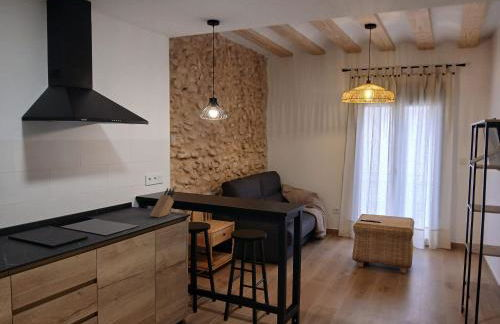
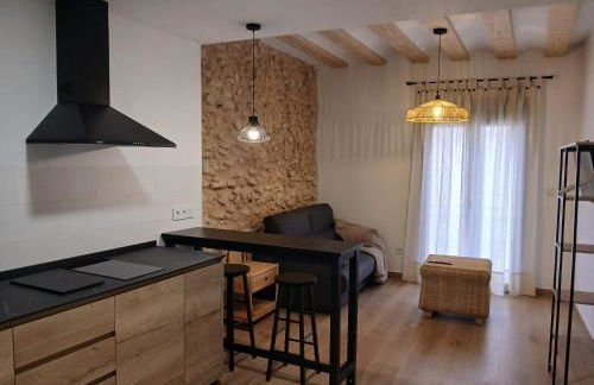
- knife block [149,187,175,218]
